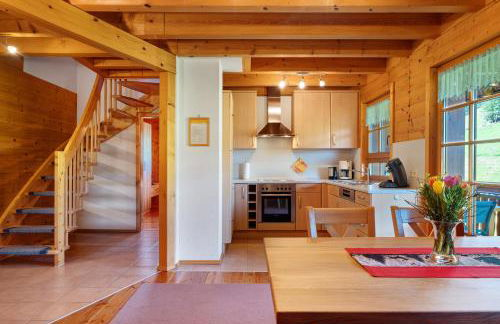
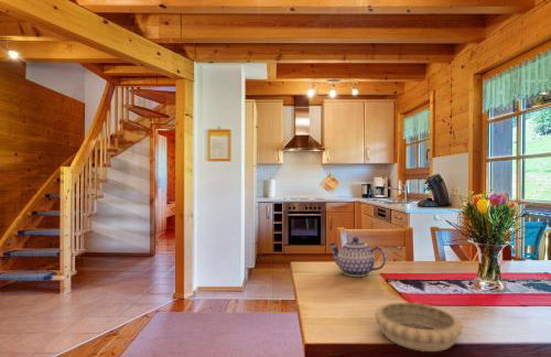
+ decorative bowl [374,301,464,353]
+ teapot [327,236,387,278]
